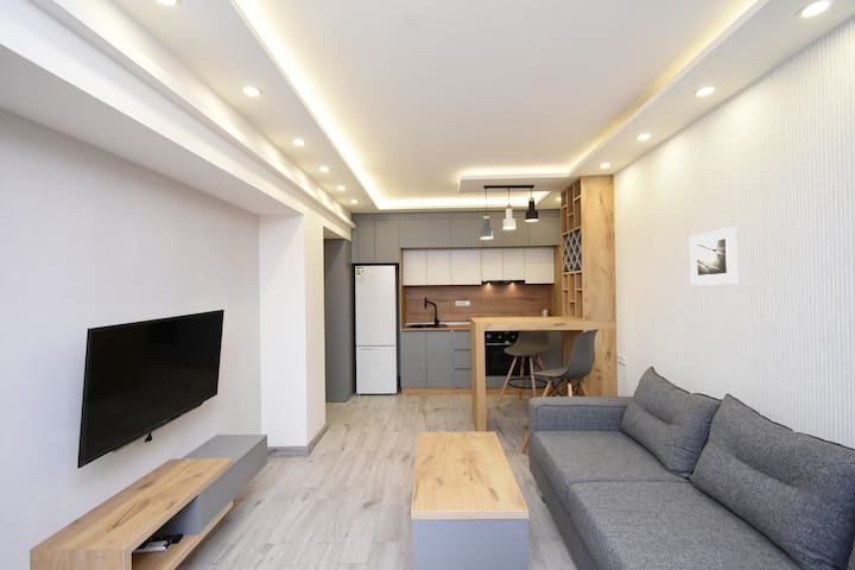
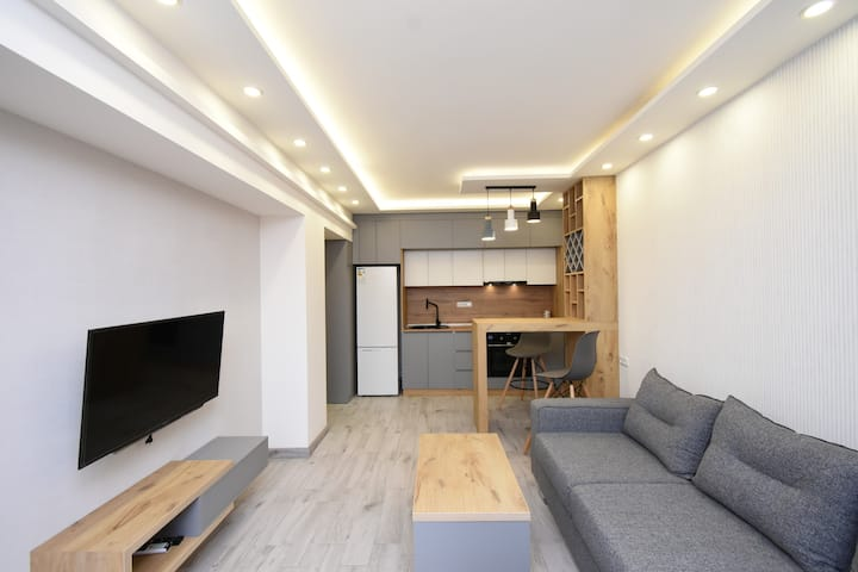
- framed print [689,226,739,286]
